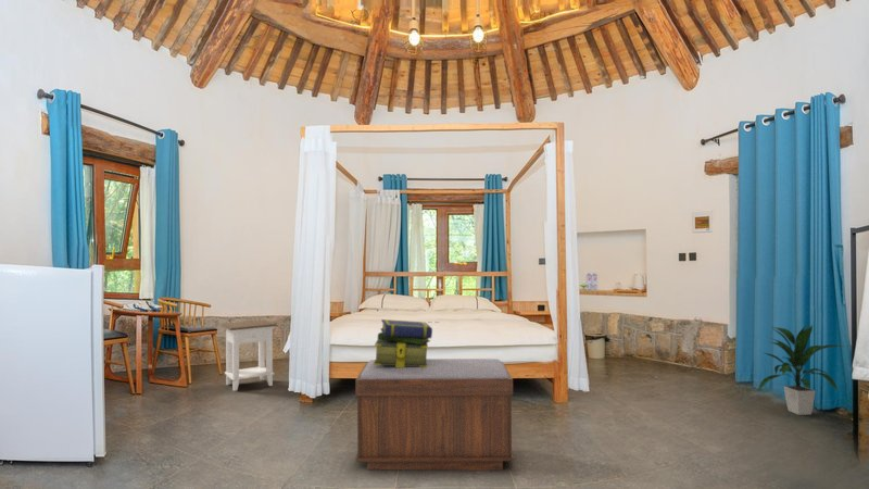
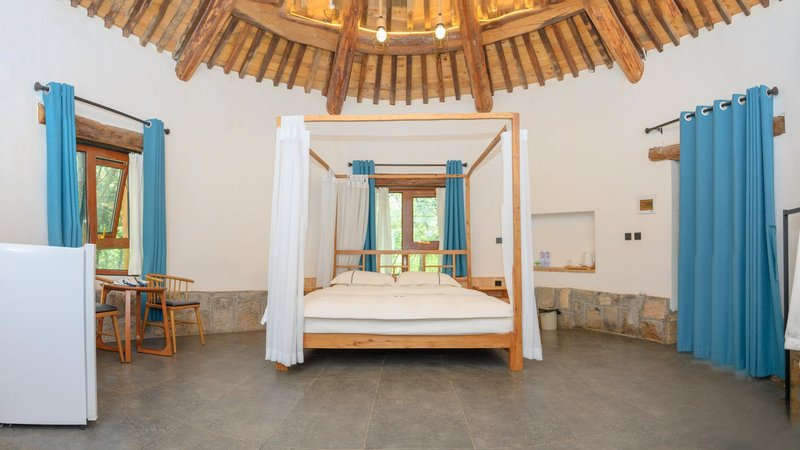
- indoor plant [756,323,847,416]
- bench [354,358,515,472]
- stack of books [374,318,433,368]
- nightstand [221,318,278,392]
